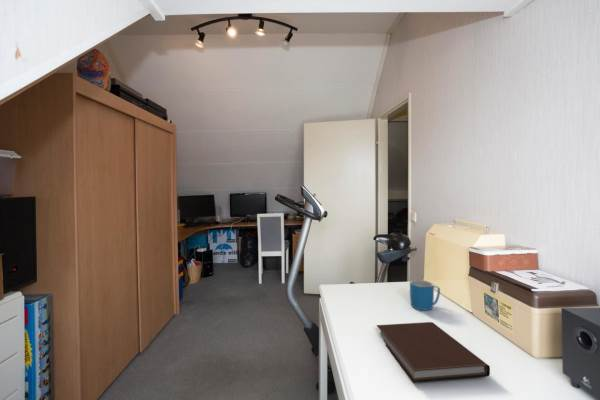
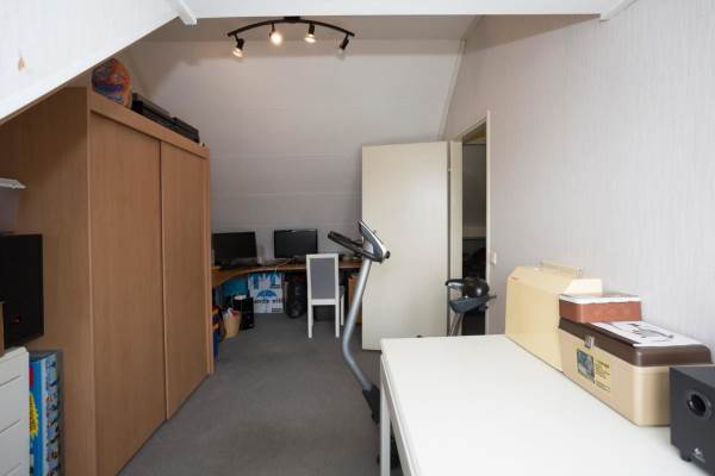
- mug [409,279,441,311]
- notebook [375,321,491,384]
